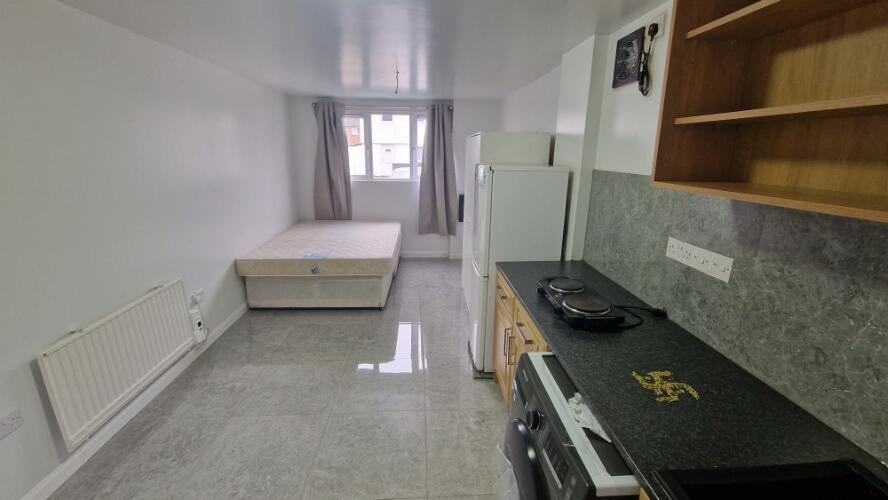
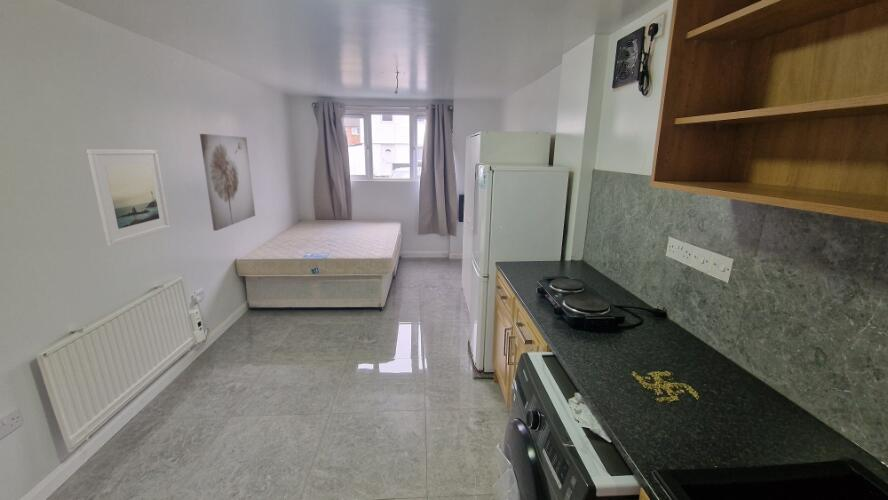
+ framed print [85,148,171,247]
+ wall art [199,133,256,232]
